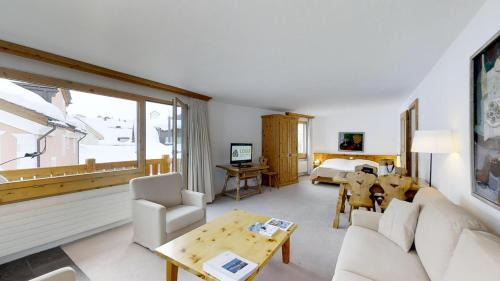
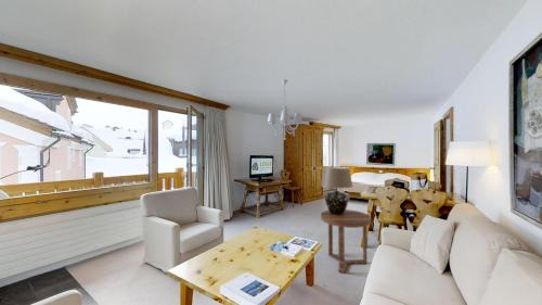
+ side table [320,208,372,275]
+ table lamp [320,166,353,216]
+ chandelier [267,78,304,141]
